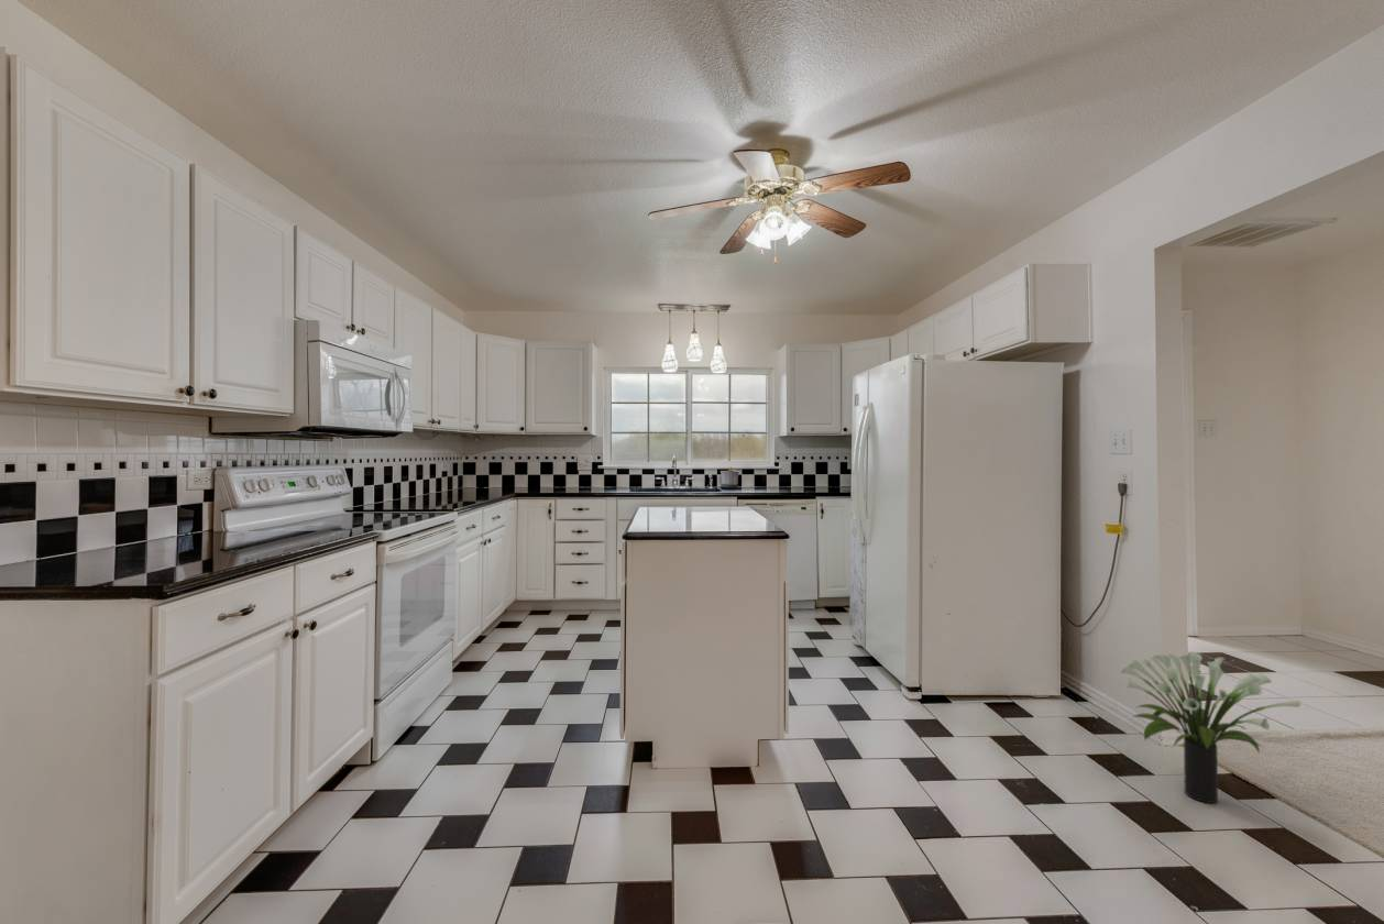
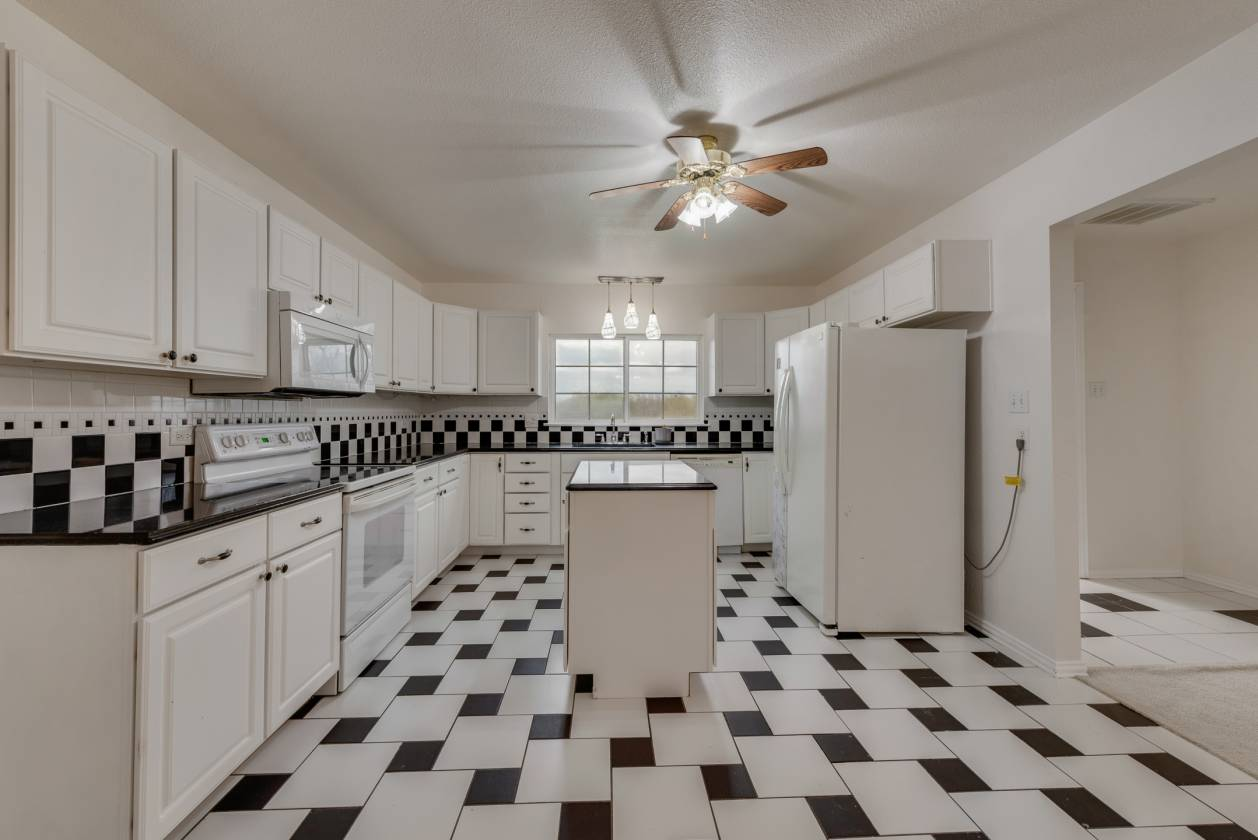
- potted plant [1120,651,1301,804]
